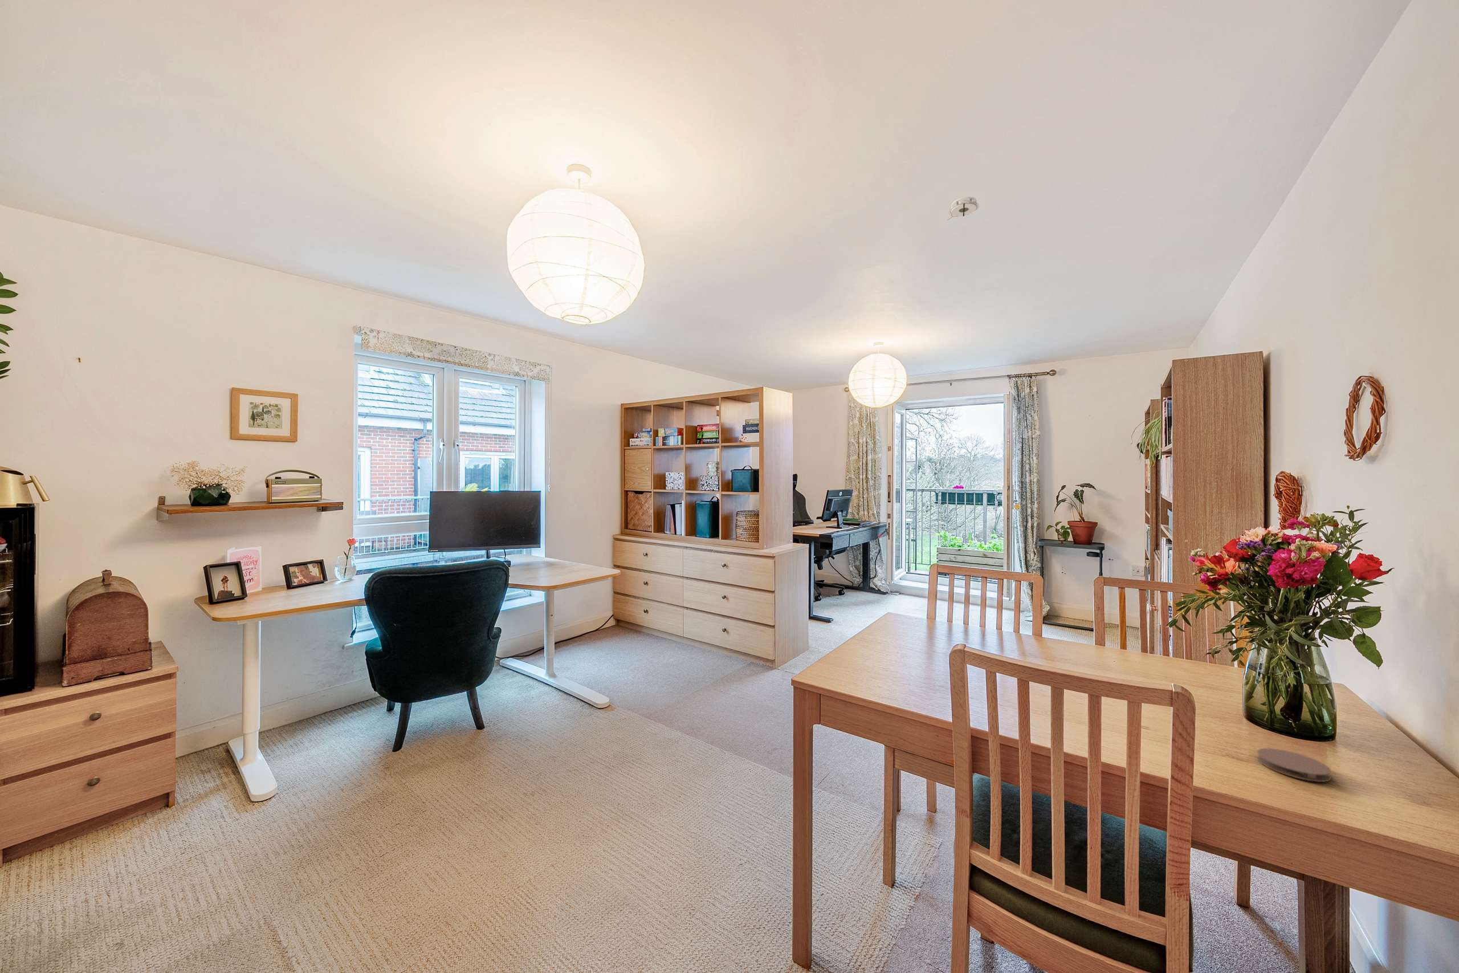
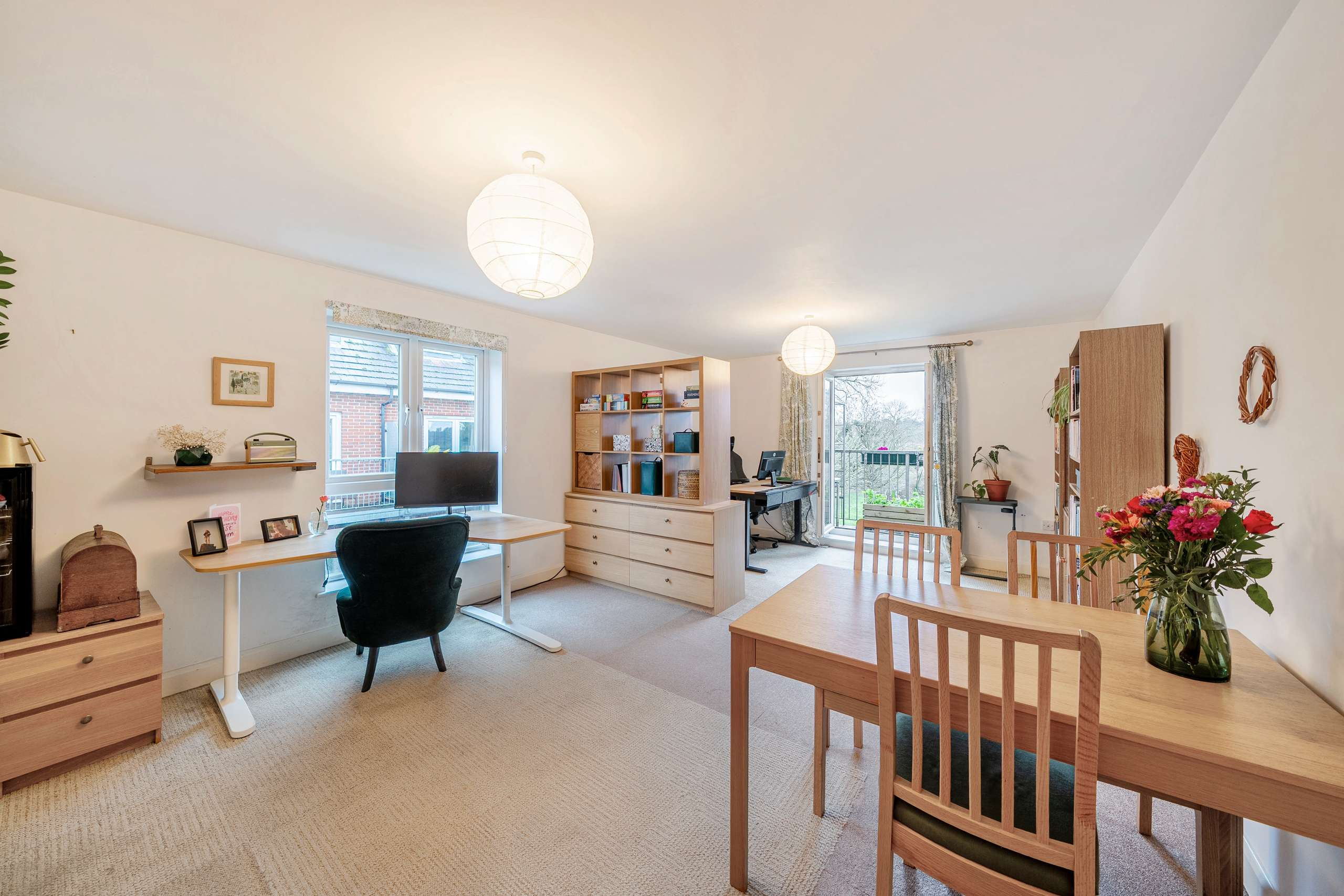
- coaster [1257,748,1332,783]
- smoke detector [948,197,979,220]
